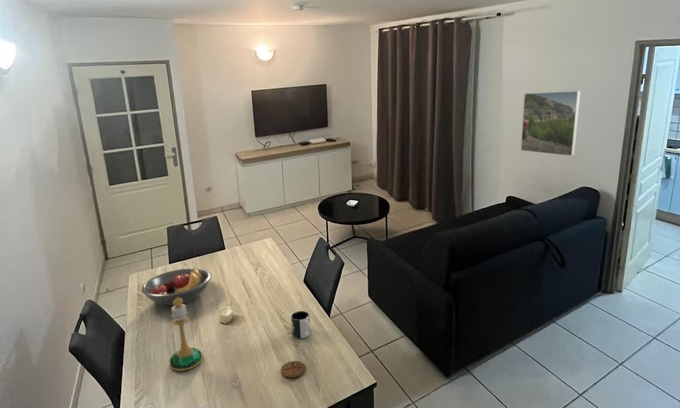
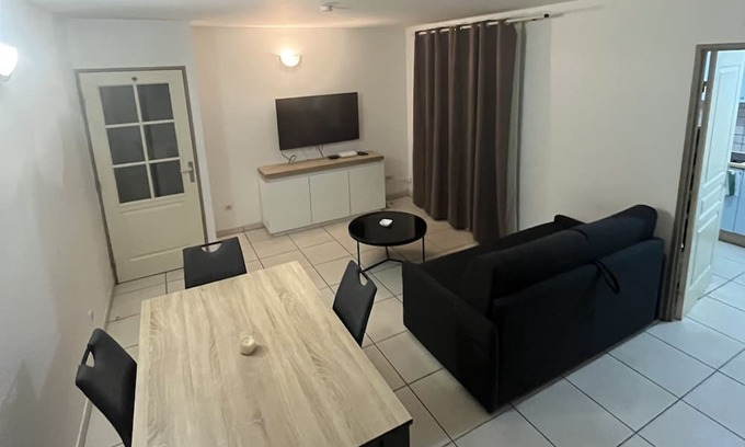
- fruit bowl [140,266,212,306]
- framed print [520,90,582,157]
- mug [290,310,312,339]
- candle holder [169,297,204,372]
- coaster [280,360,307,379]
